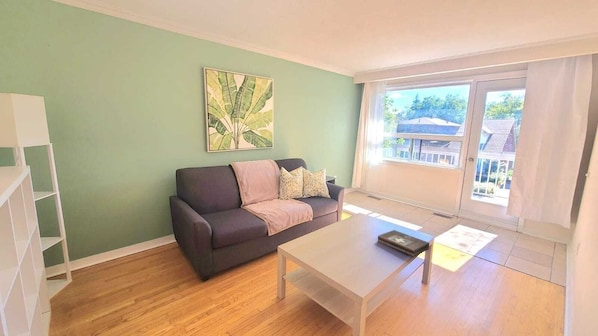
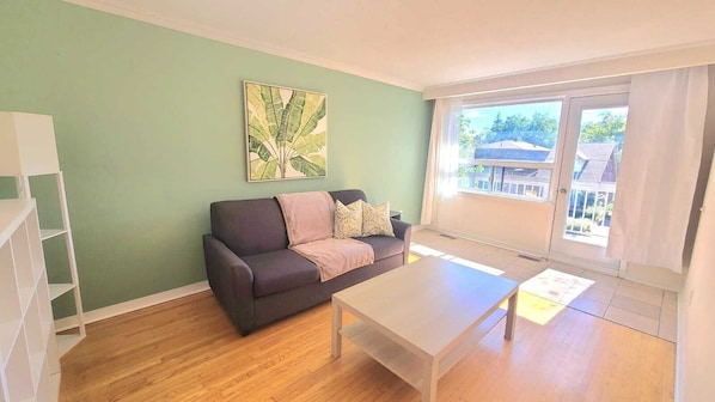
- first aid kit [377,229,430,258]
